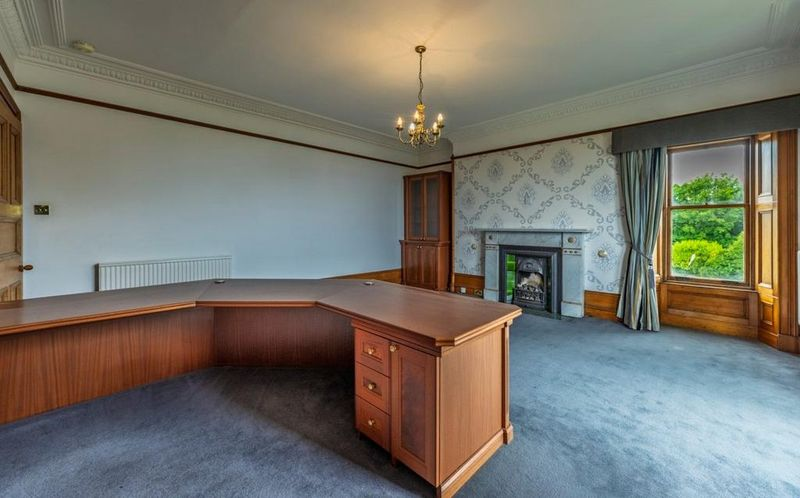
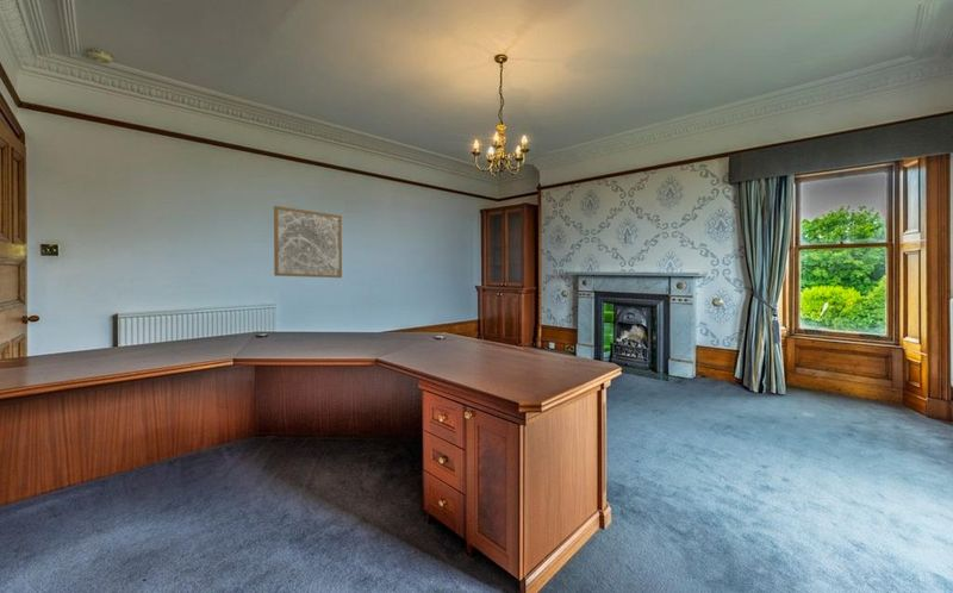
+ wall art [273,205,343,279]
